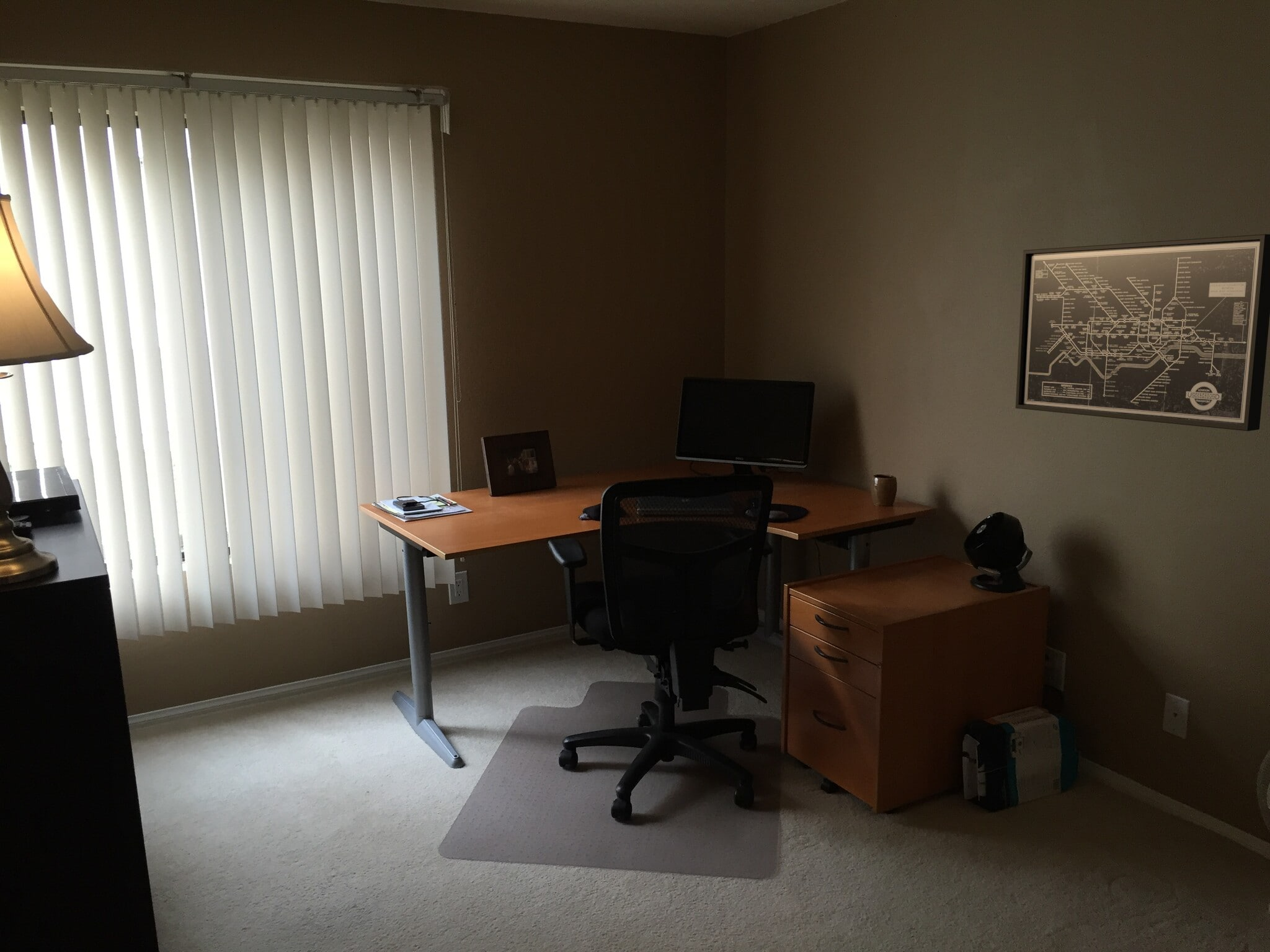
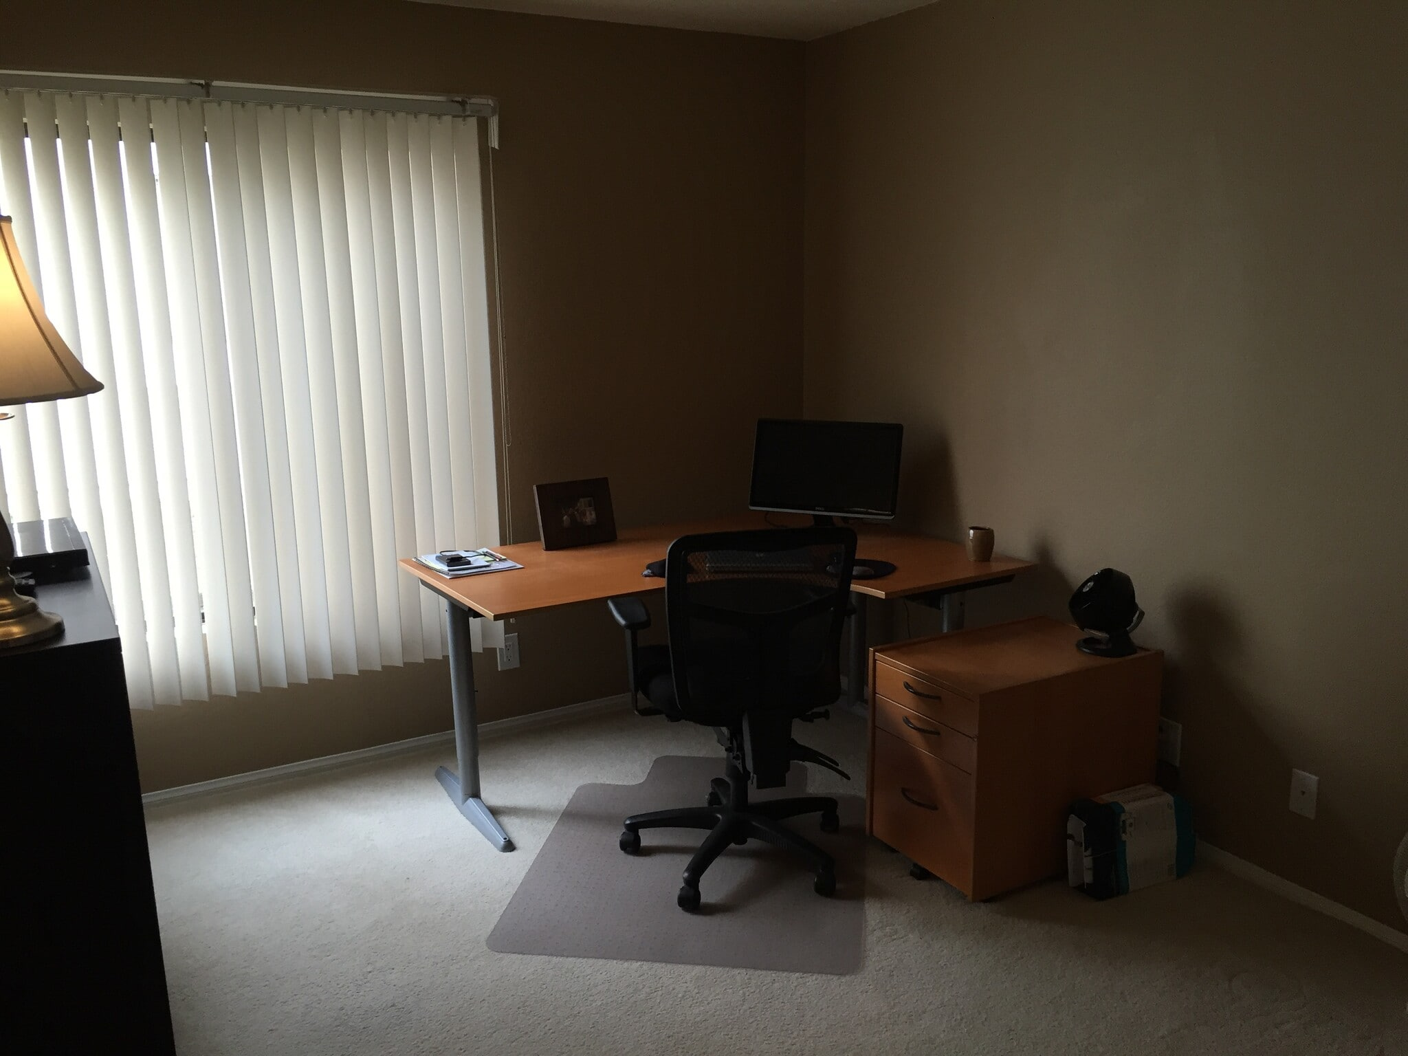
- wall art [1015,234,1270,431]
